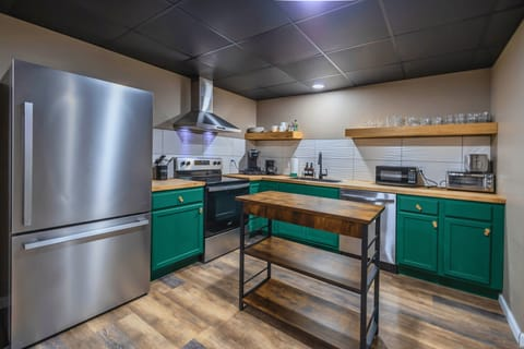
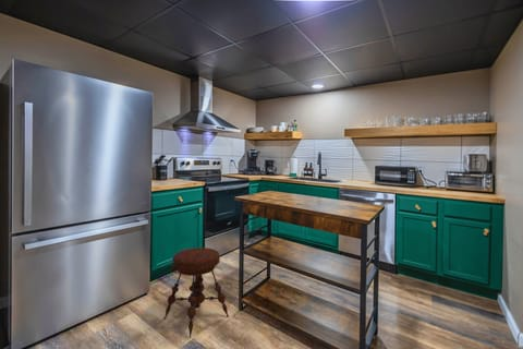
+ stool [162,246,230,339]
